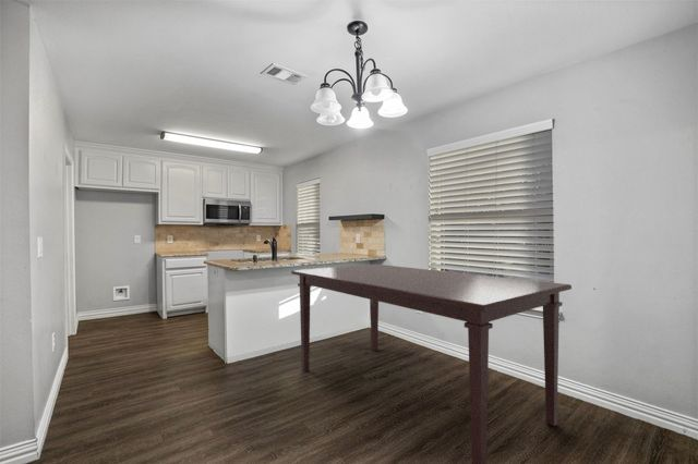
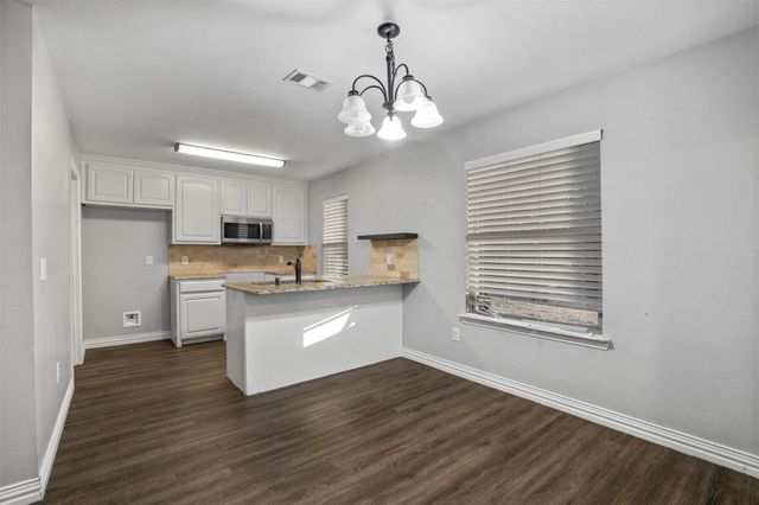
- dining table [290,262,573,464]
